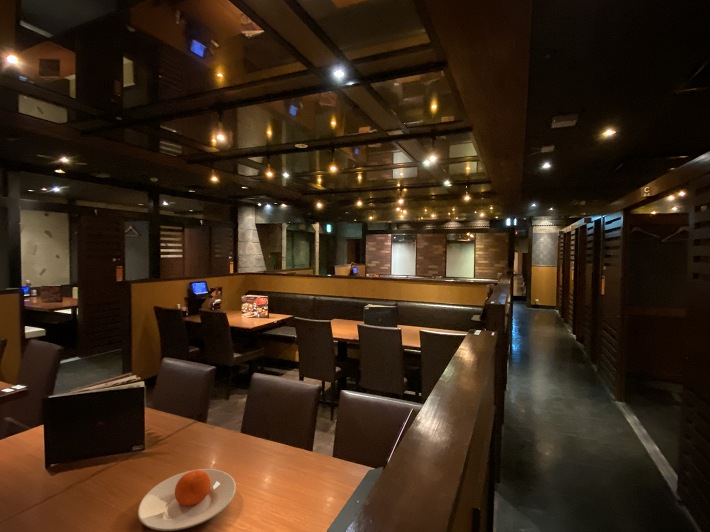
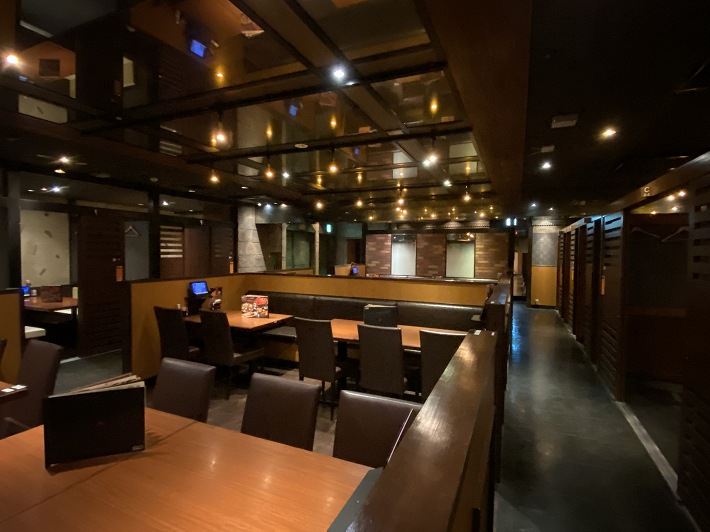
- plate [137,468,237,532]
